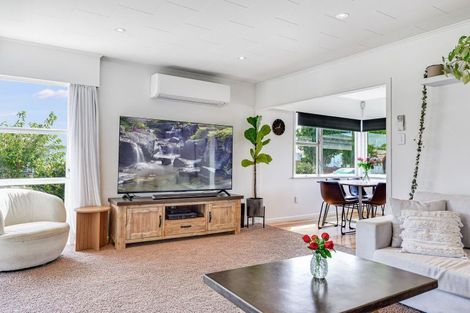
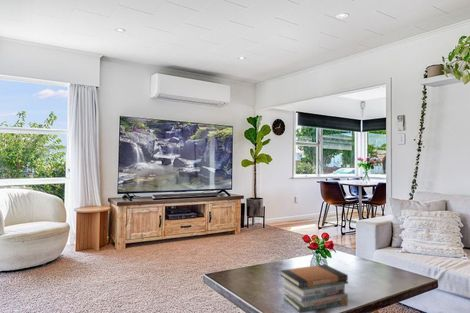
+ book stack [279,264,349,313]
